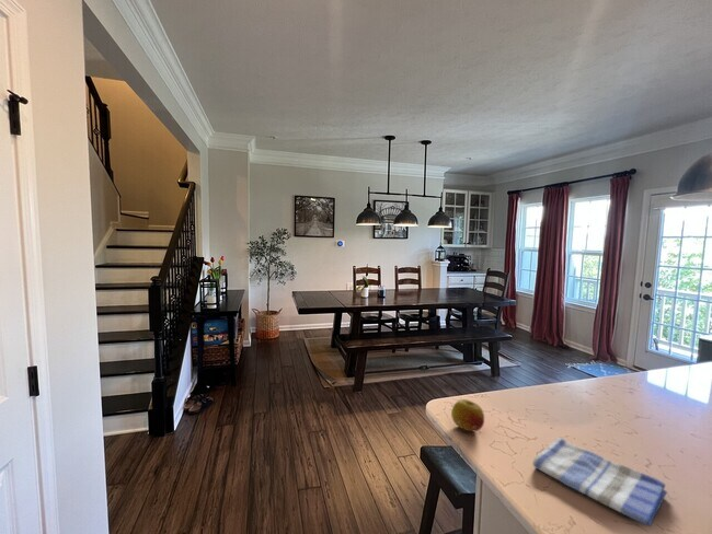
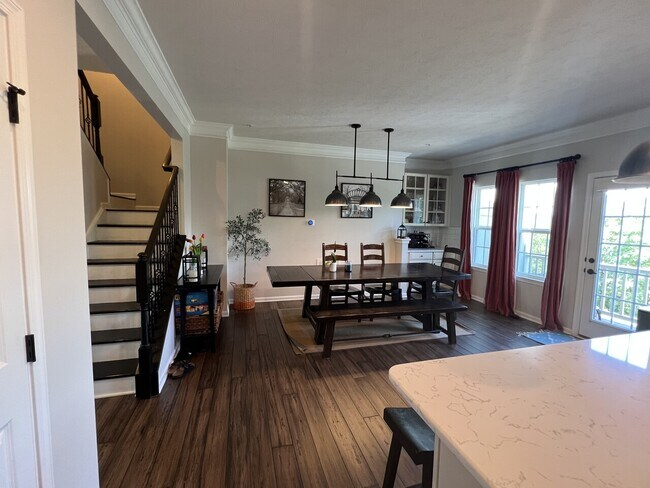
- dish towel [531,437,668,527]
- fruit [450,398,485,432]
